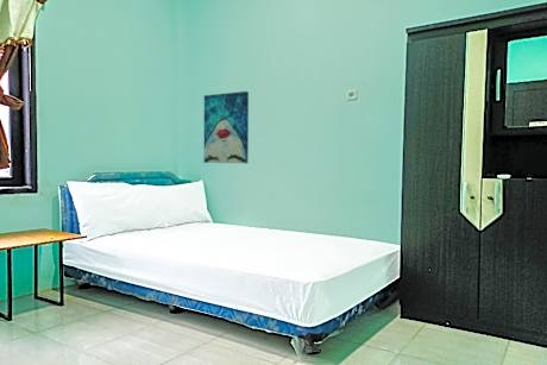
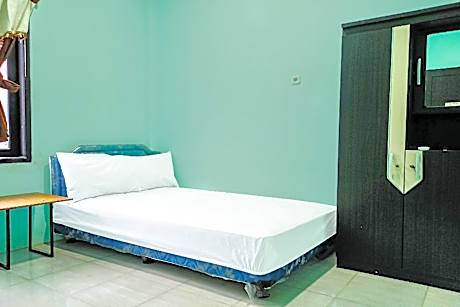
- wall art [203,90,250,164]
